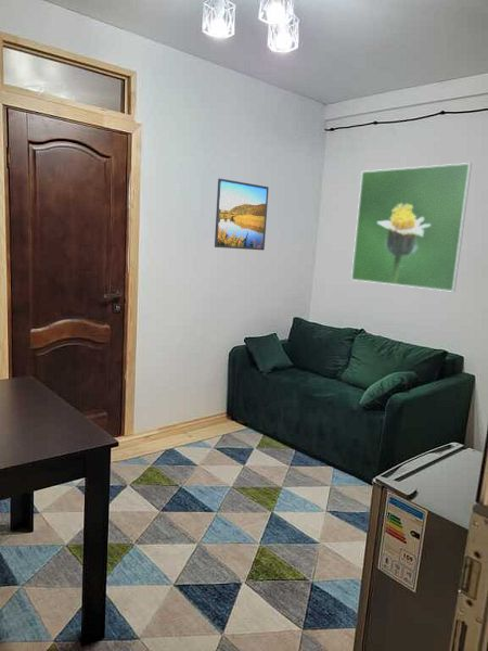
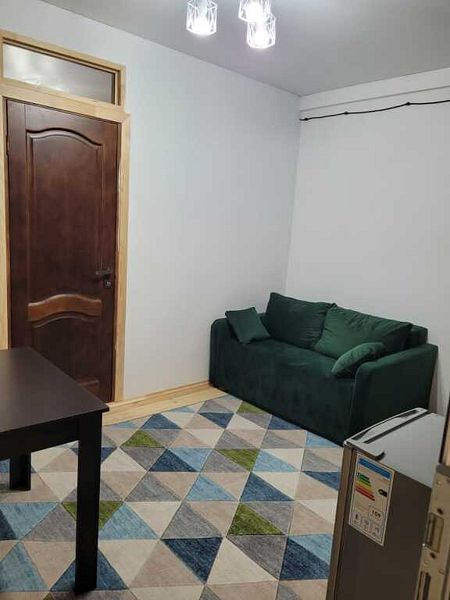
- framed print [350,162,473,293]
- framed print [214,178,270,252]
